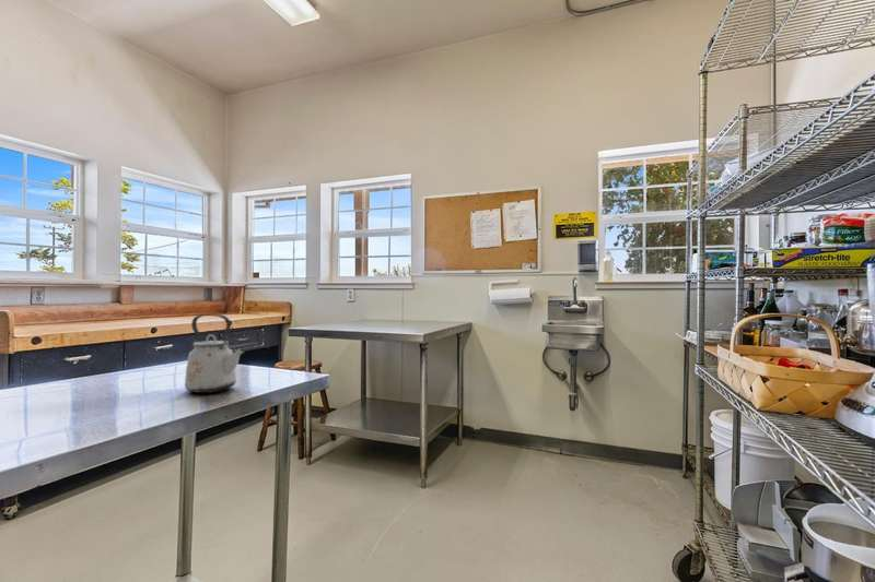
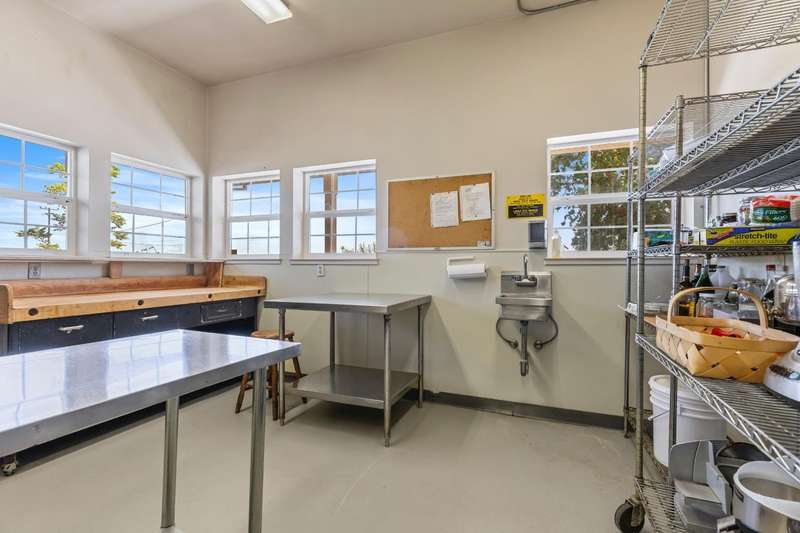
- kettle [184,313,246,394]
